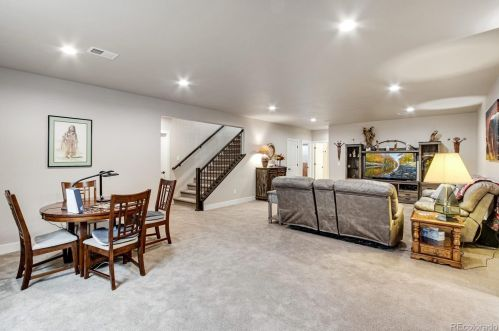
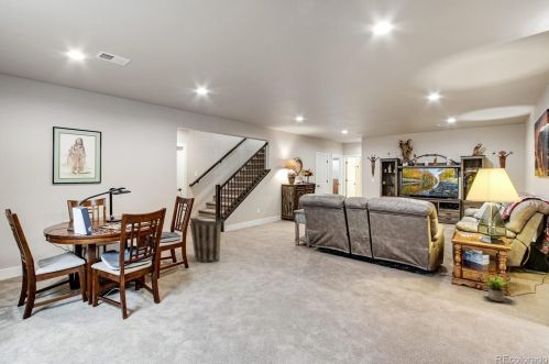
+ potted plant [481,274,510,302]
+ basket [189,217,227,263]
